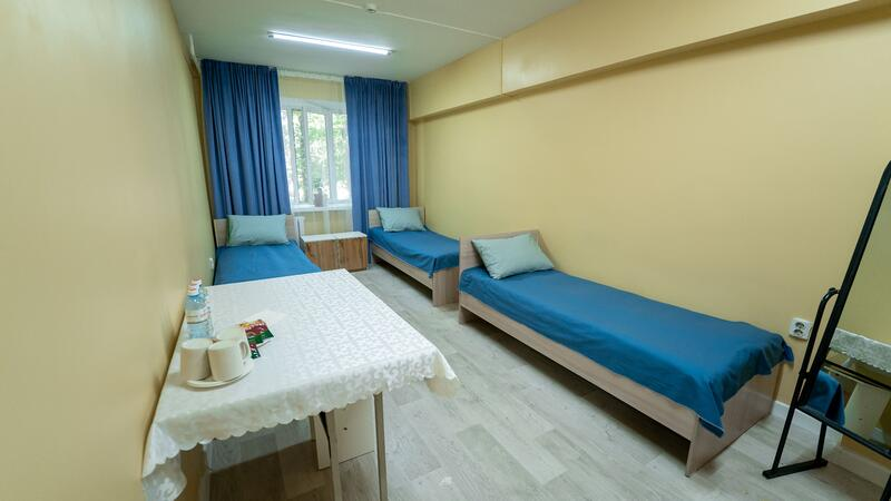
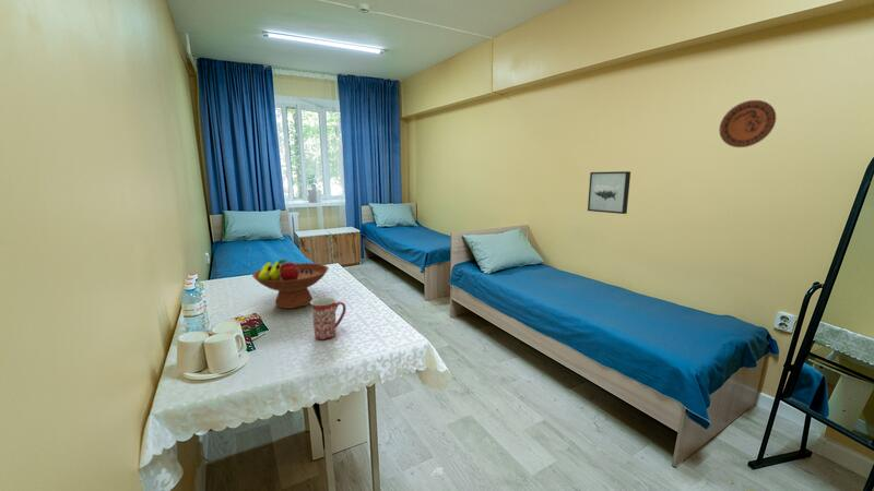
+ wall art [587,170,631,215]
+ decorative plate [719,99,777,148]
+ mug [309,296,347,340]
+ fruit bowl [251,259,330,310]
